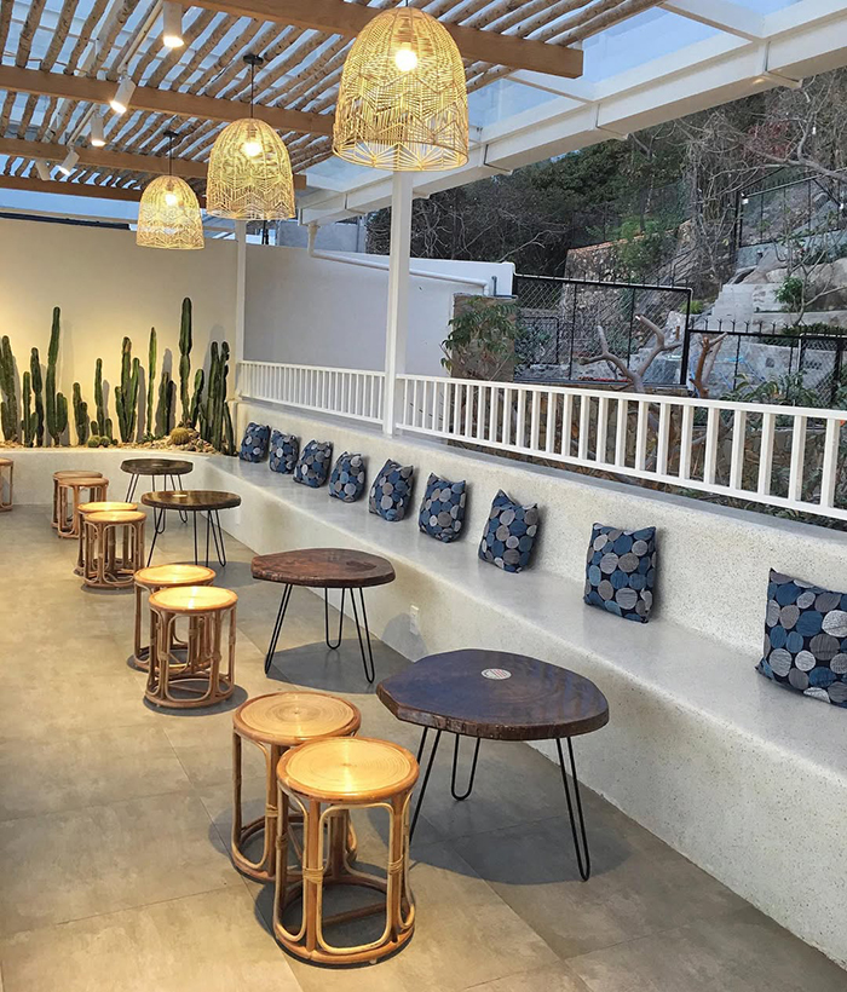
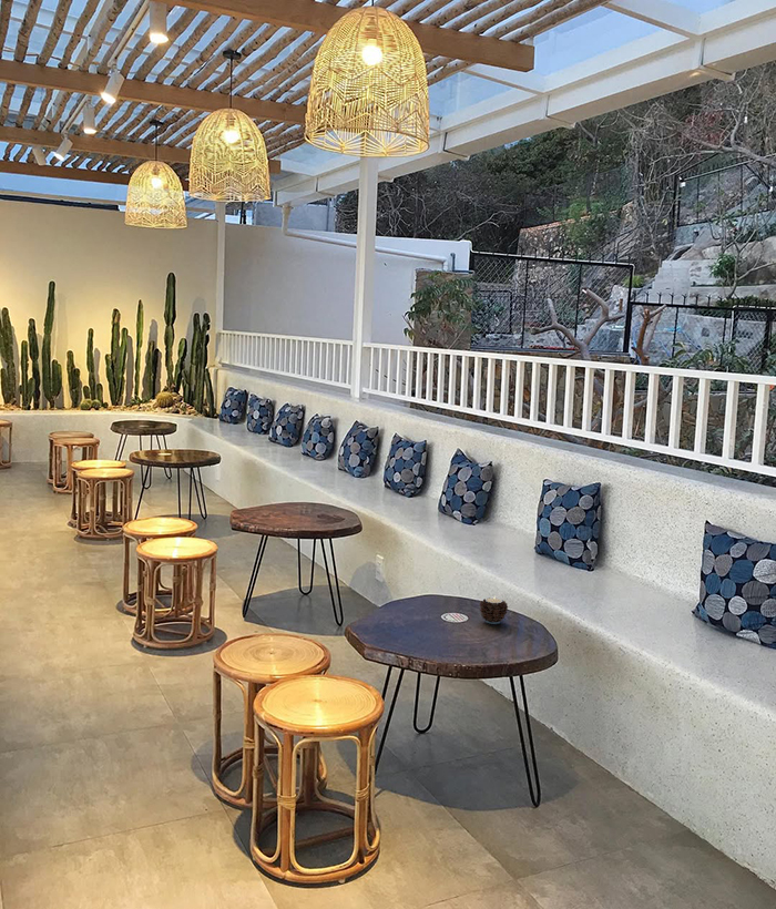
+ candle [479,596,509,625]
